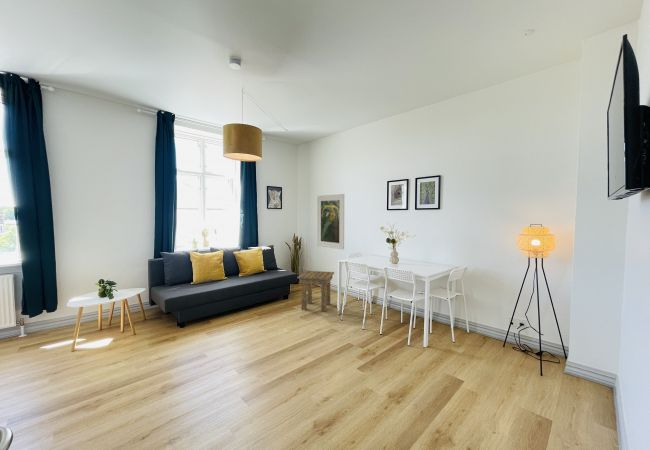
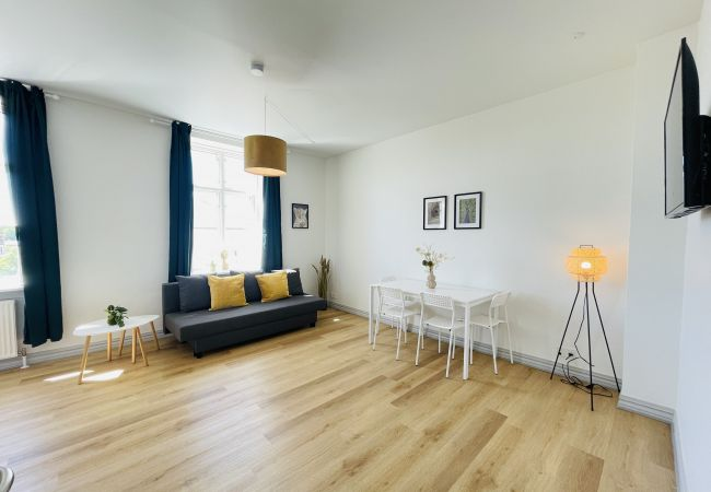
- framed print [316,193,345,250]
- side table [296,270,335,313]
